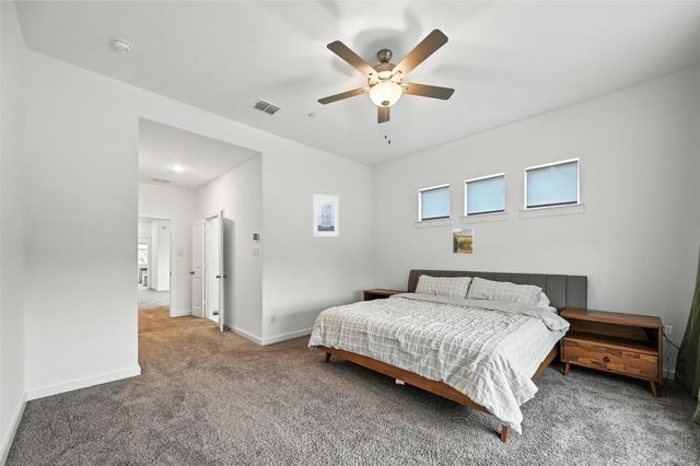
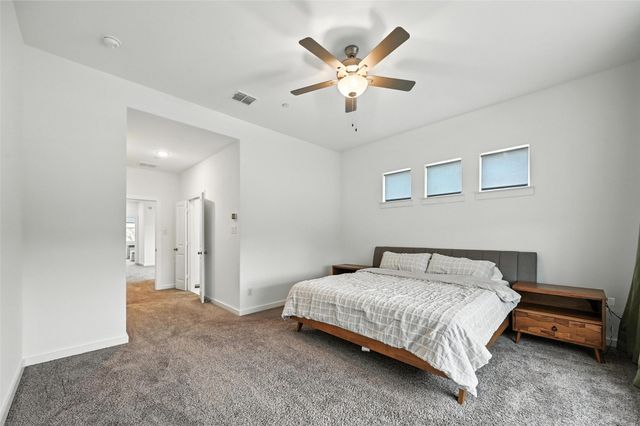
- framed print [312,193,339,237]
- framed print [452,228,475,255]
